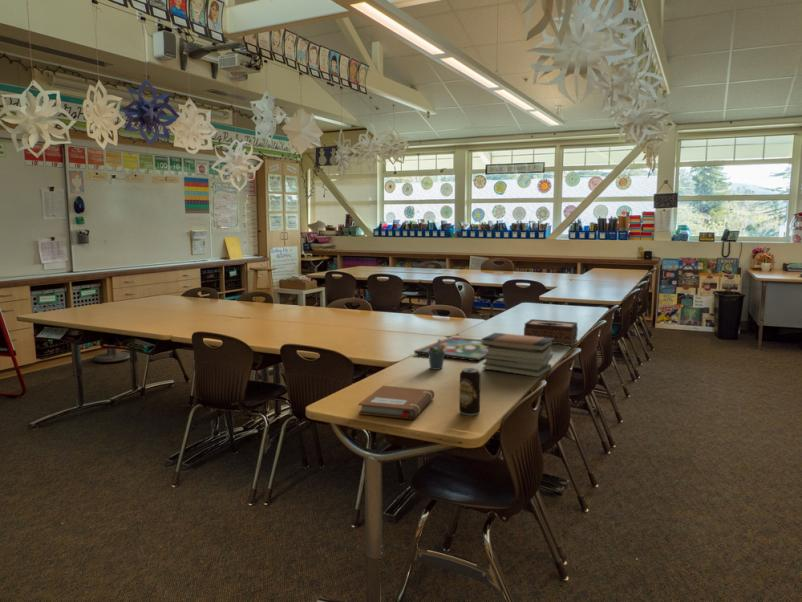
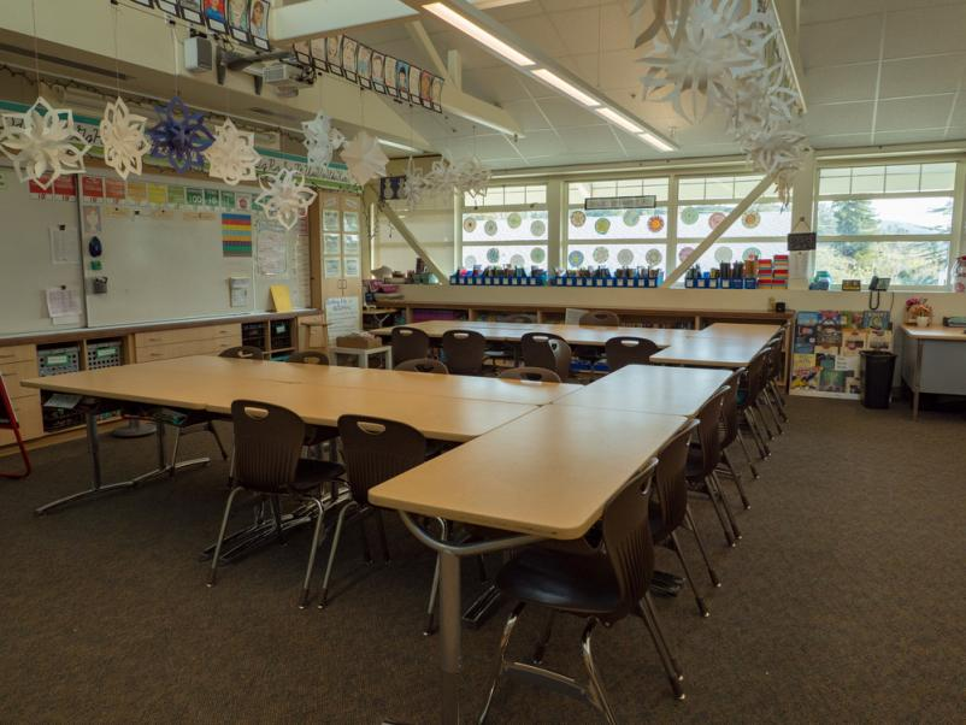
- book stack [480,332,555,378]
- pen holder [427,338,445,371]
- notebook [357,385,435,420]
- beverage can [458,367,482,417]
- framed painting [413,336,489,362]
- tissue box [523,318,579,347]
